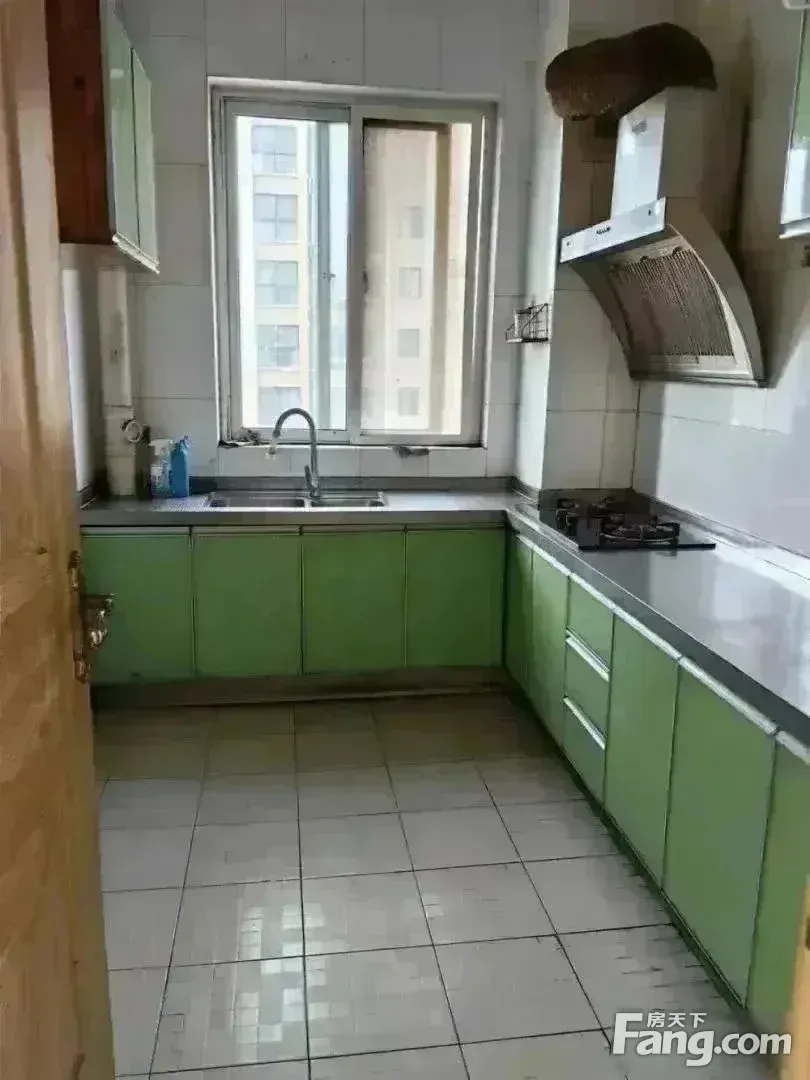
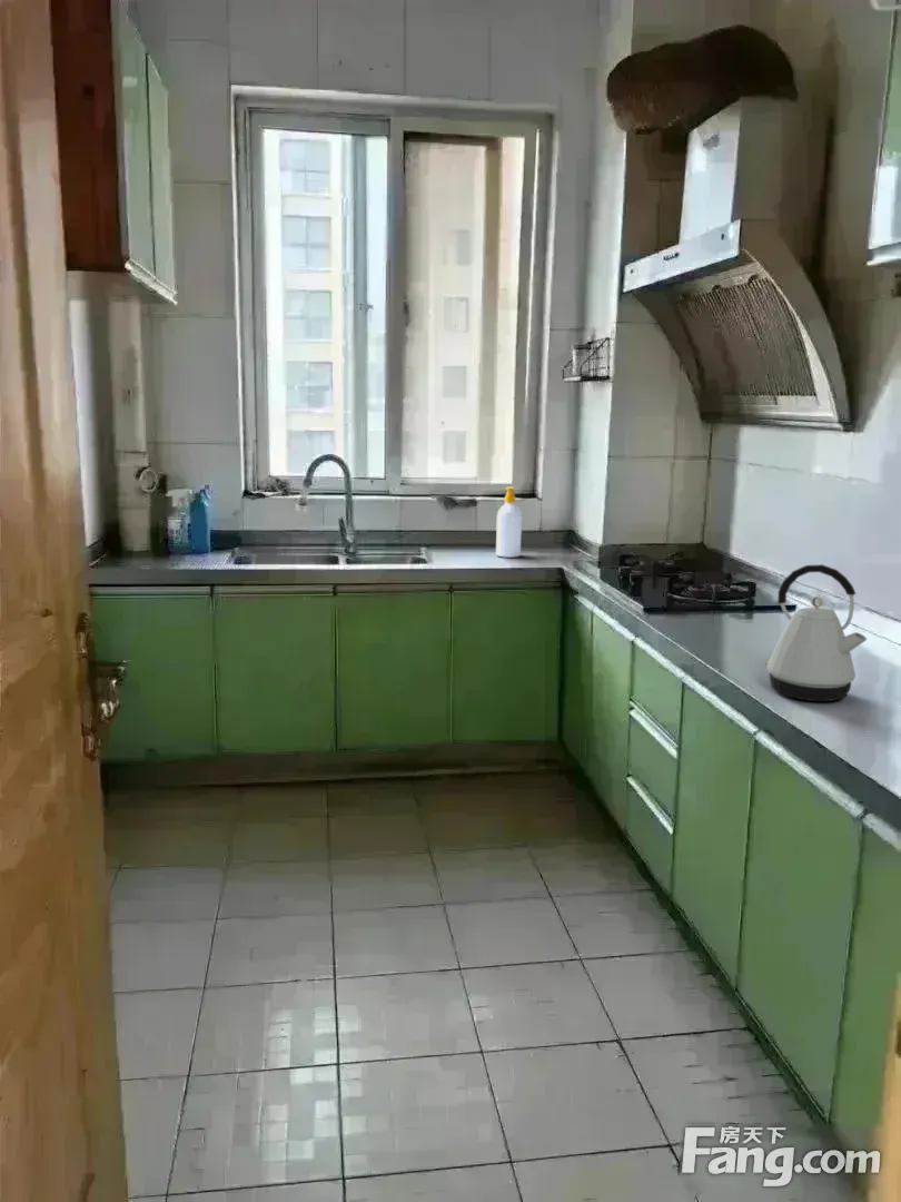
+ kettle [764,563,868,702]
+ soap bottle [495,486,523,559]
